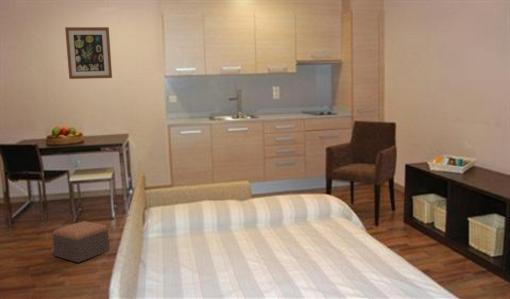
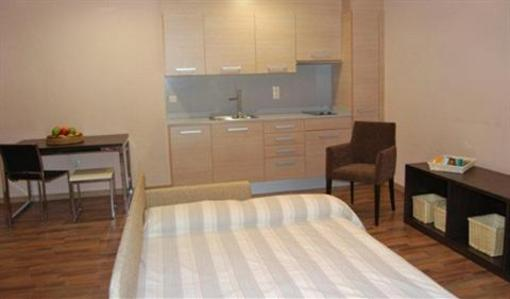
- footstool [52,220,111,264]
- wall art [64,26,113,80]
